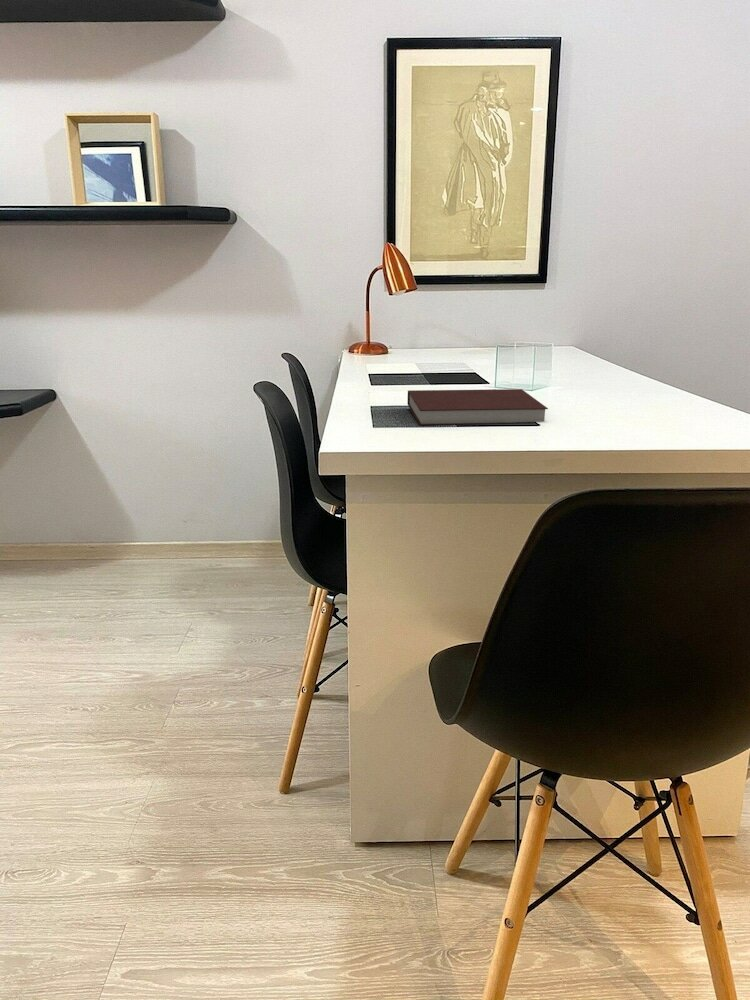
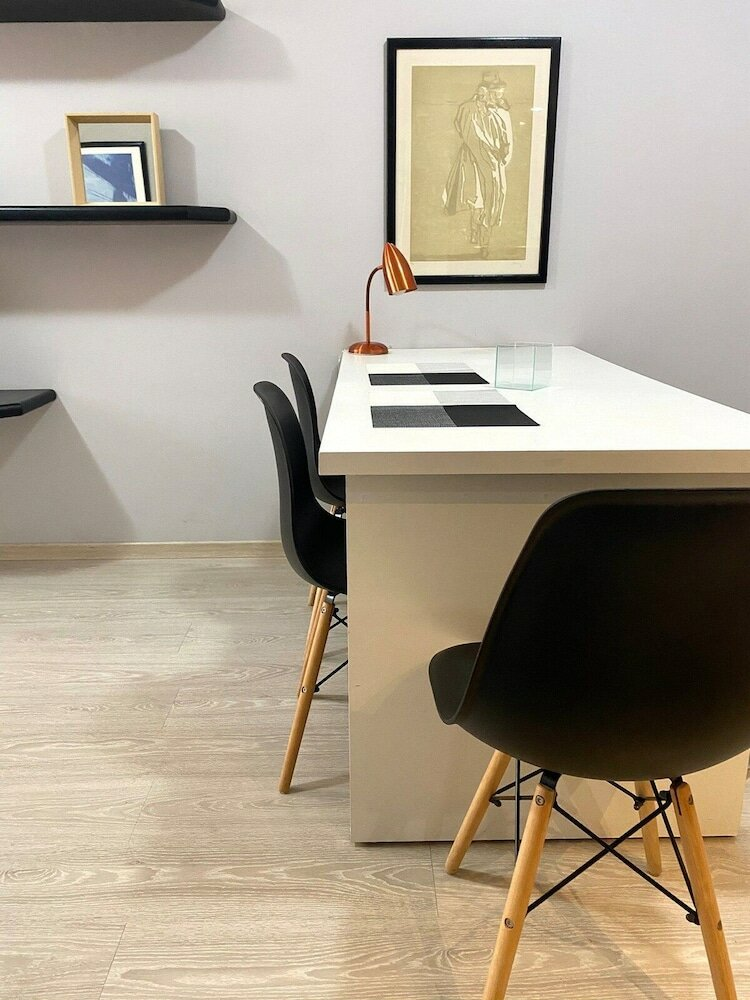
- notebook [407,388,549,427]
